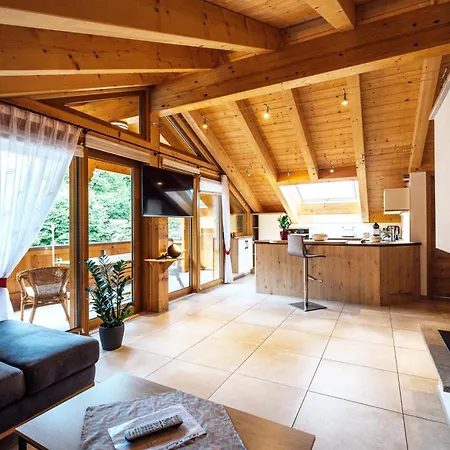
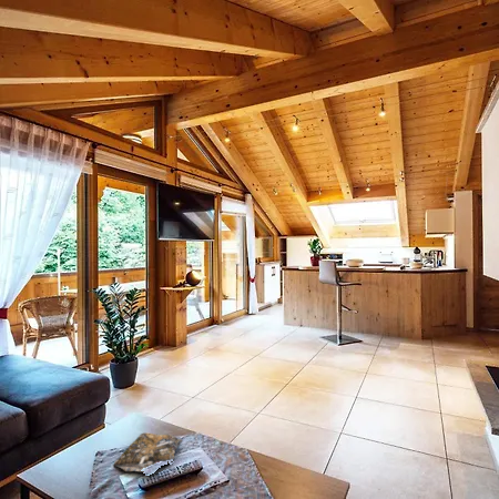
+ magazine [112,431,184,472]
